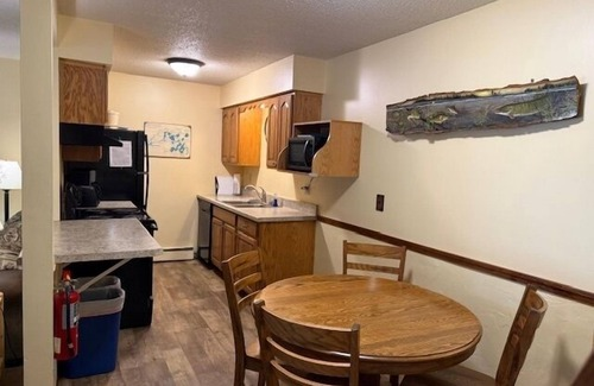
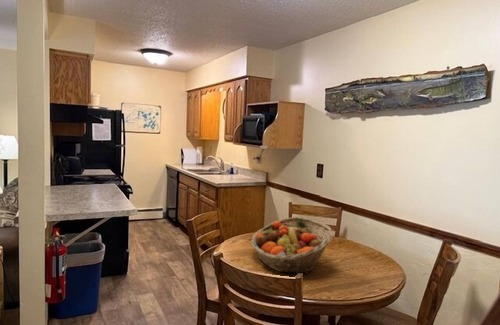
+ fruit basket [250,216,335,275]
